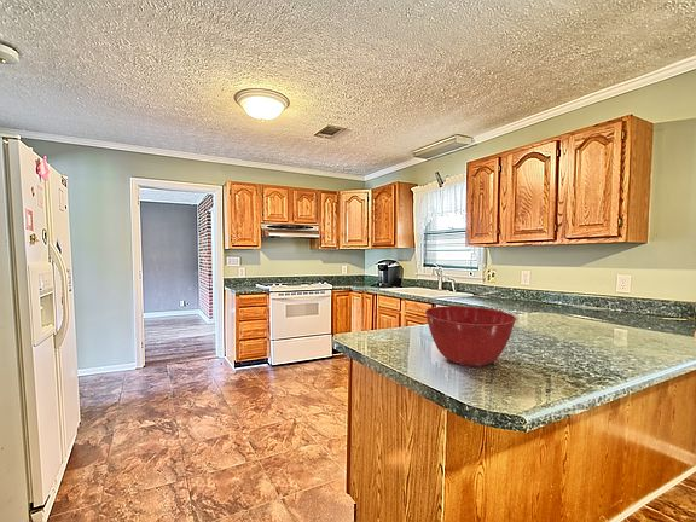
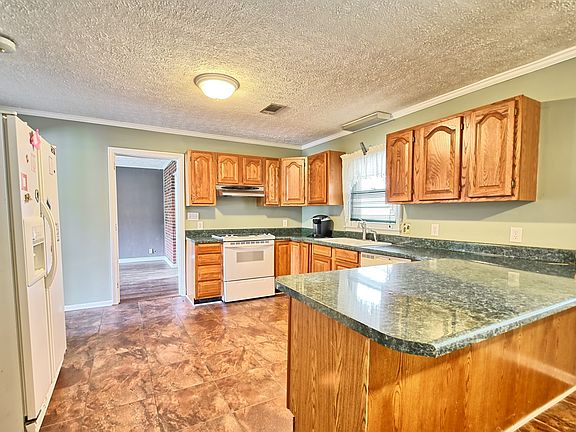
- mixing bowl [424,304,517,367]
